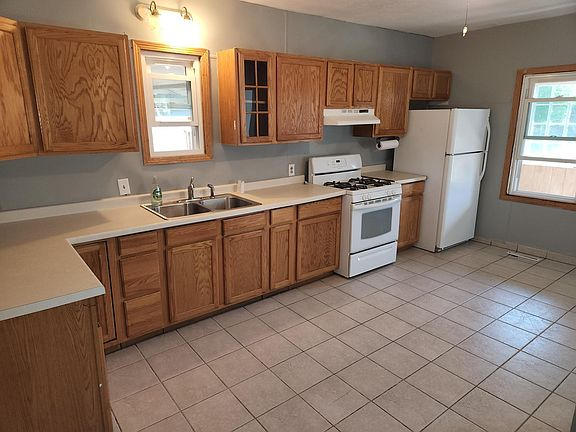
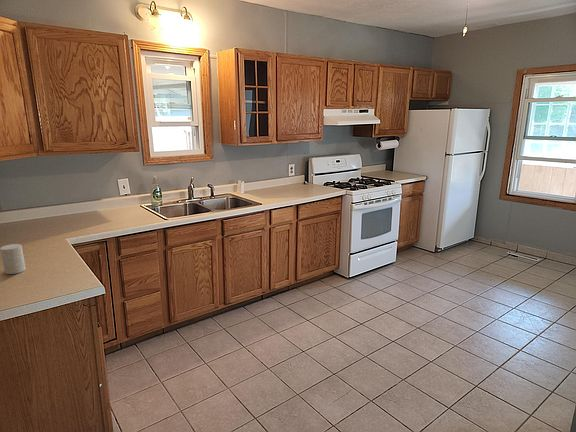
+ cup [0,243,27,275]
